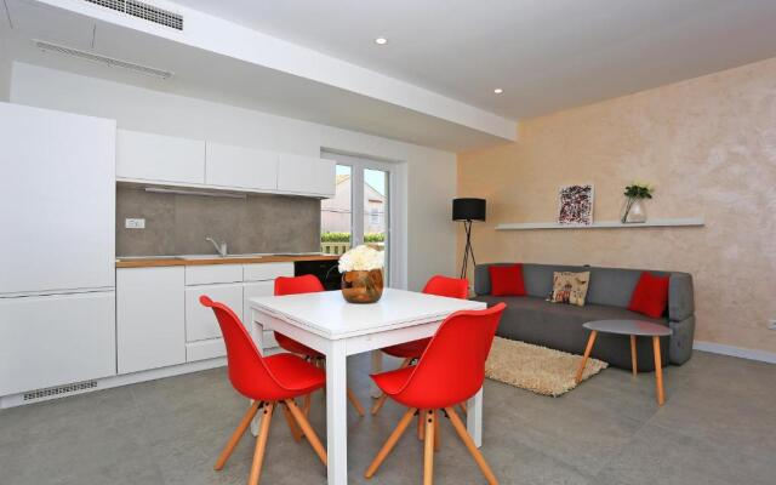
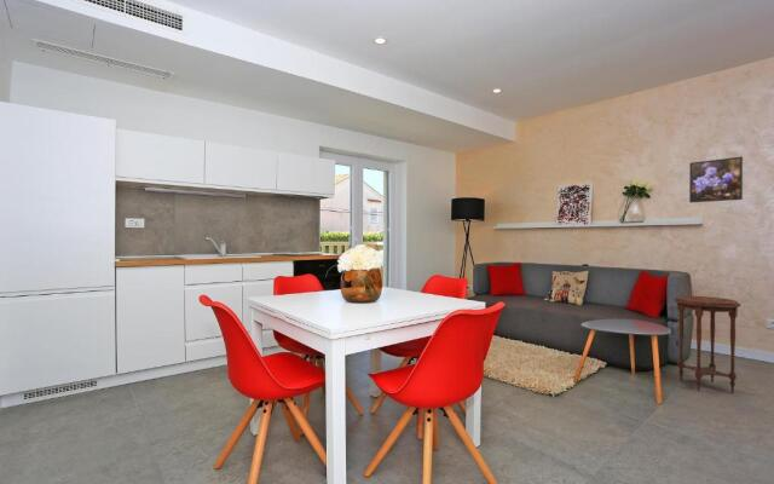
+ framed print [688,155,744,203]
+ side table [672,295,743,394]
